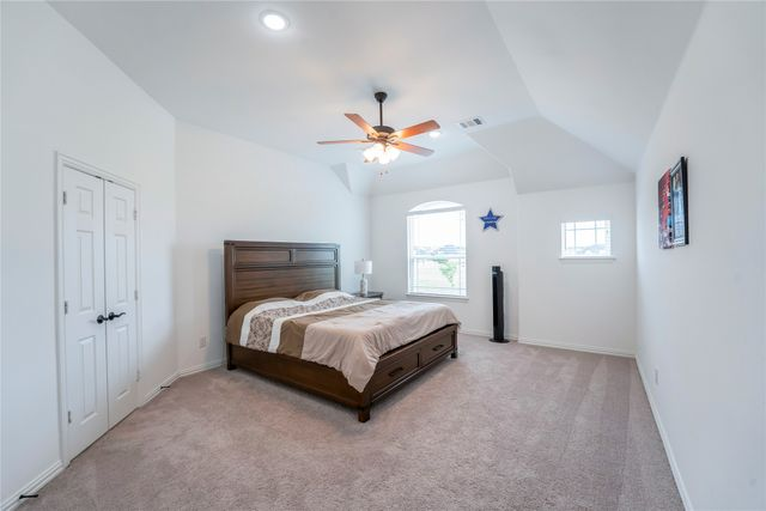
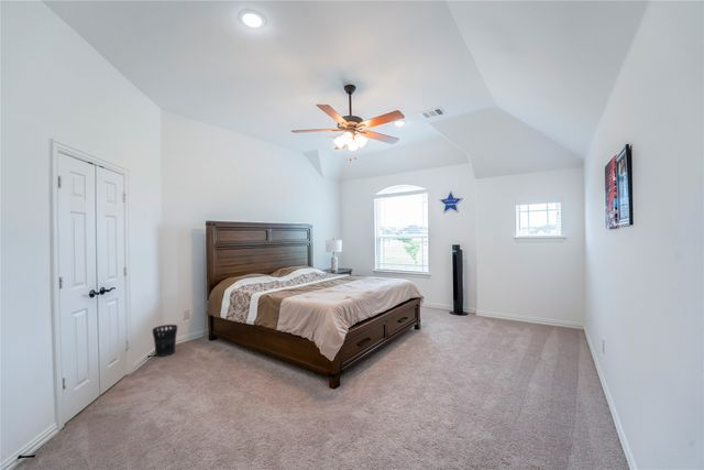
+ wastebasket [151,324,178,358]
